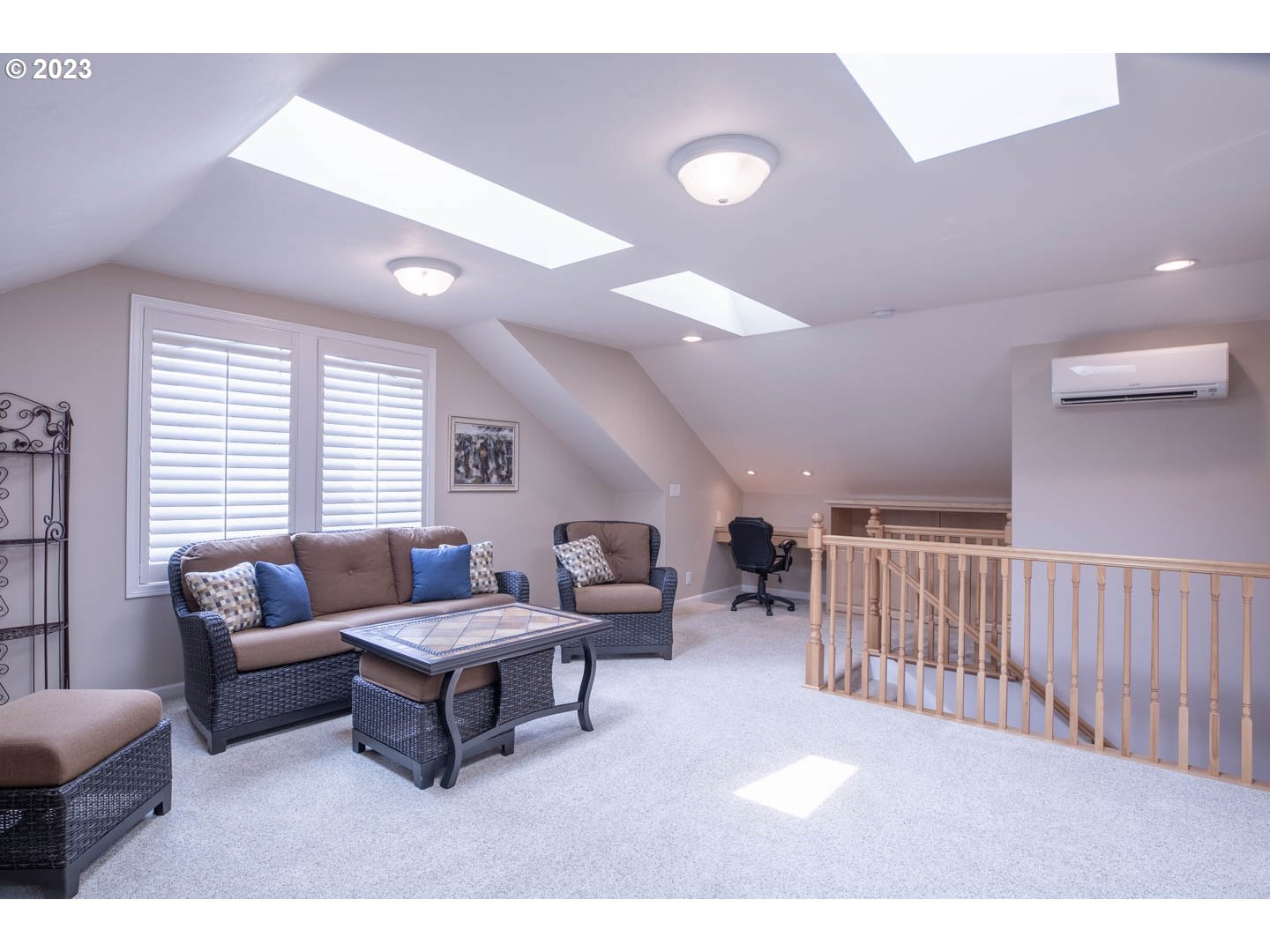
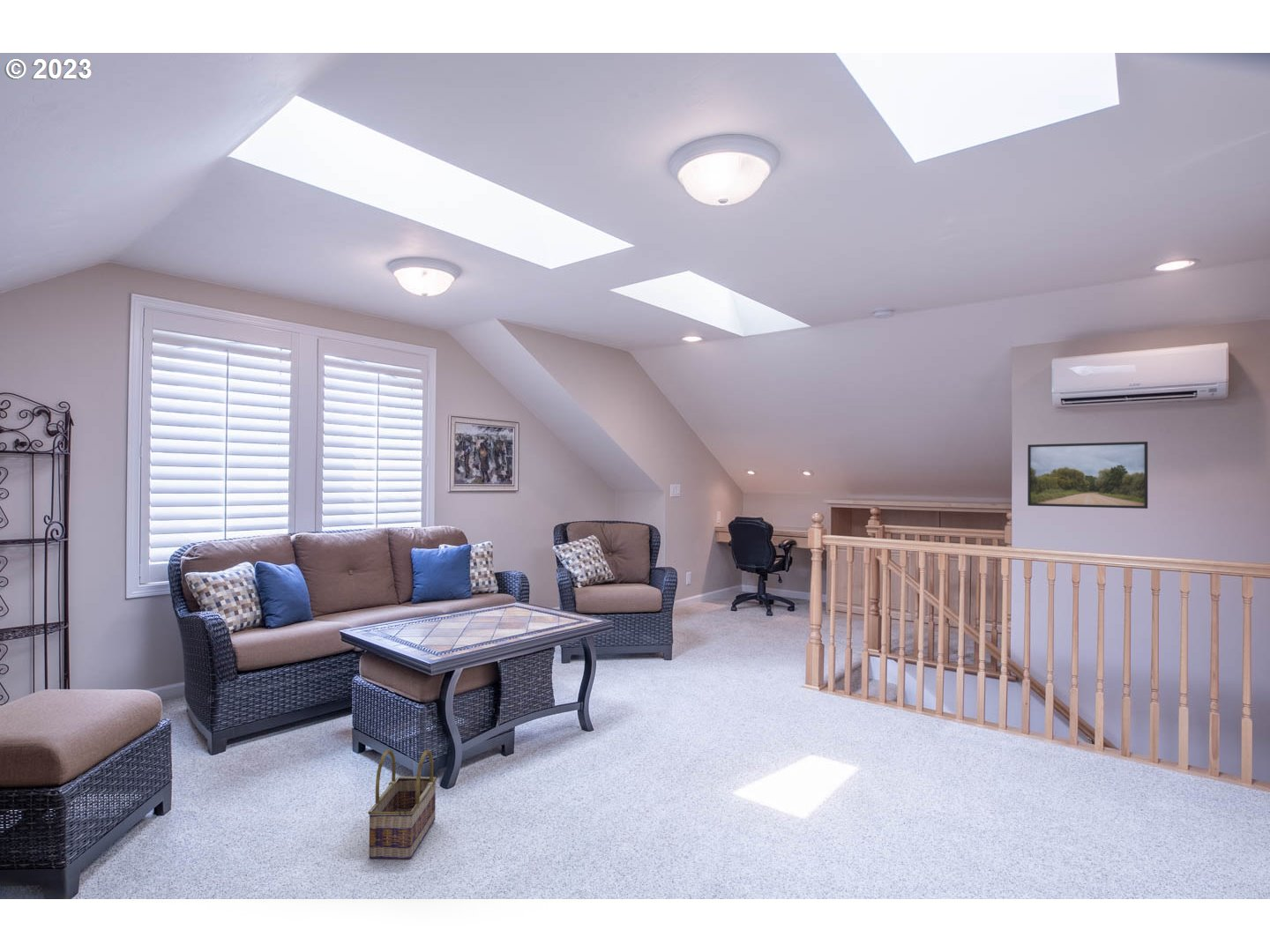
+ basket [368,748,437,860]
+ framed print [1027,441,1148,509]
